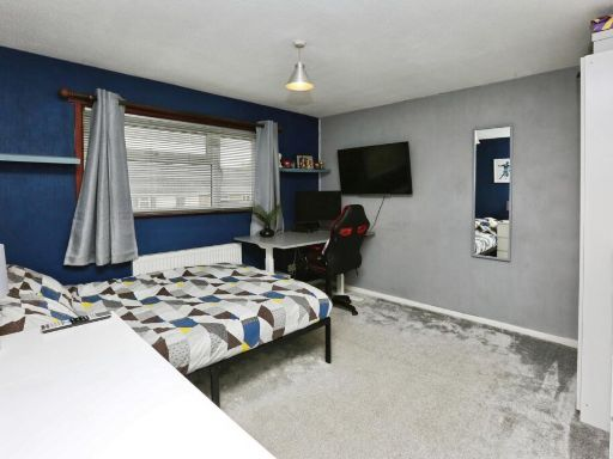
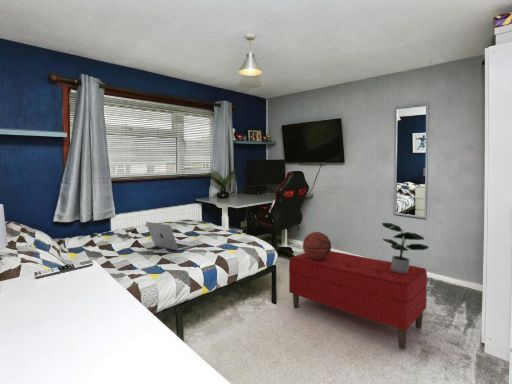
+ basketball [302,231,332,260]
+ bench [288,250,428,350]
+ laptop [145,221,201,251]
+ potted plant [381,222,430,273]
